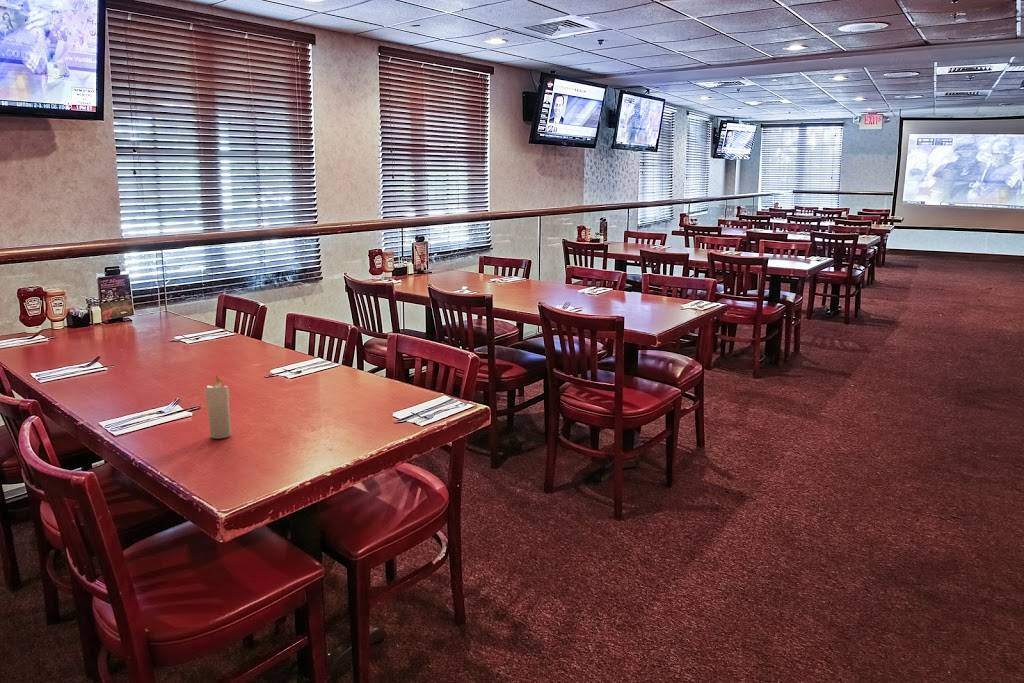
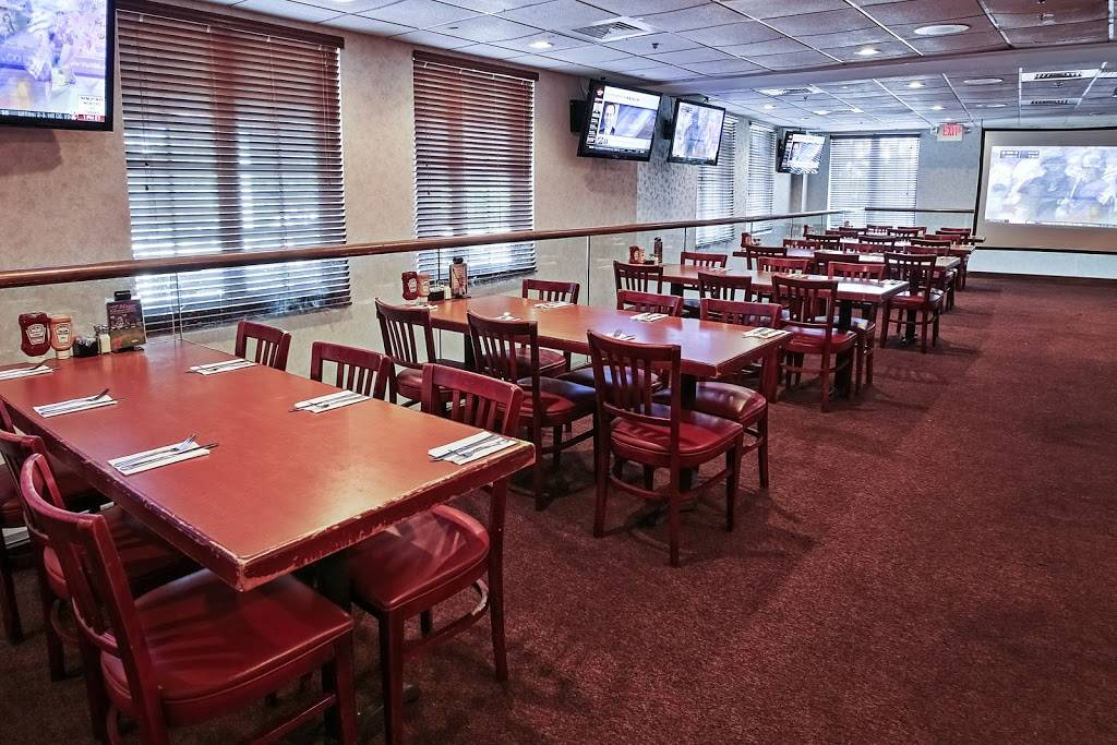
- candle [205,374,232,440]
